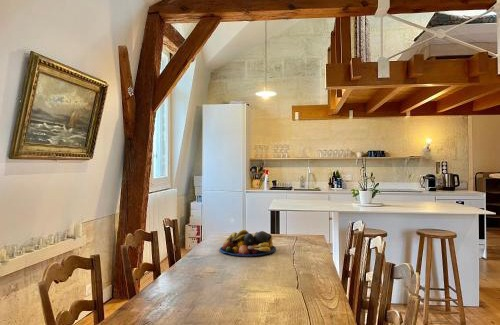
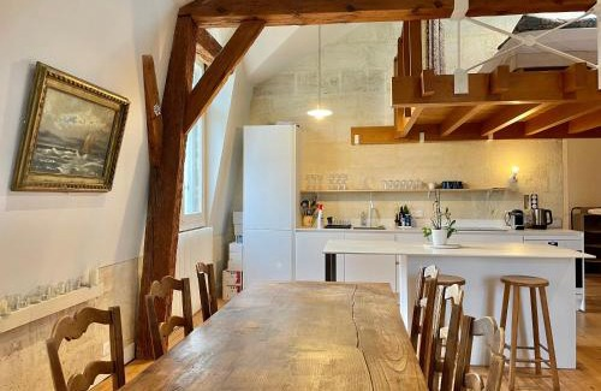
- fruit bowl [219,229,277,257]
